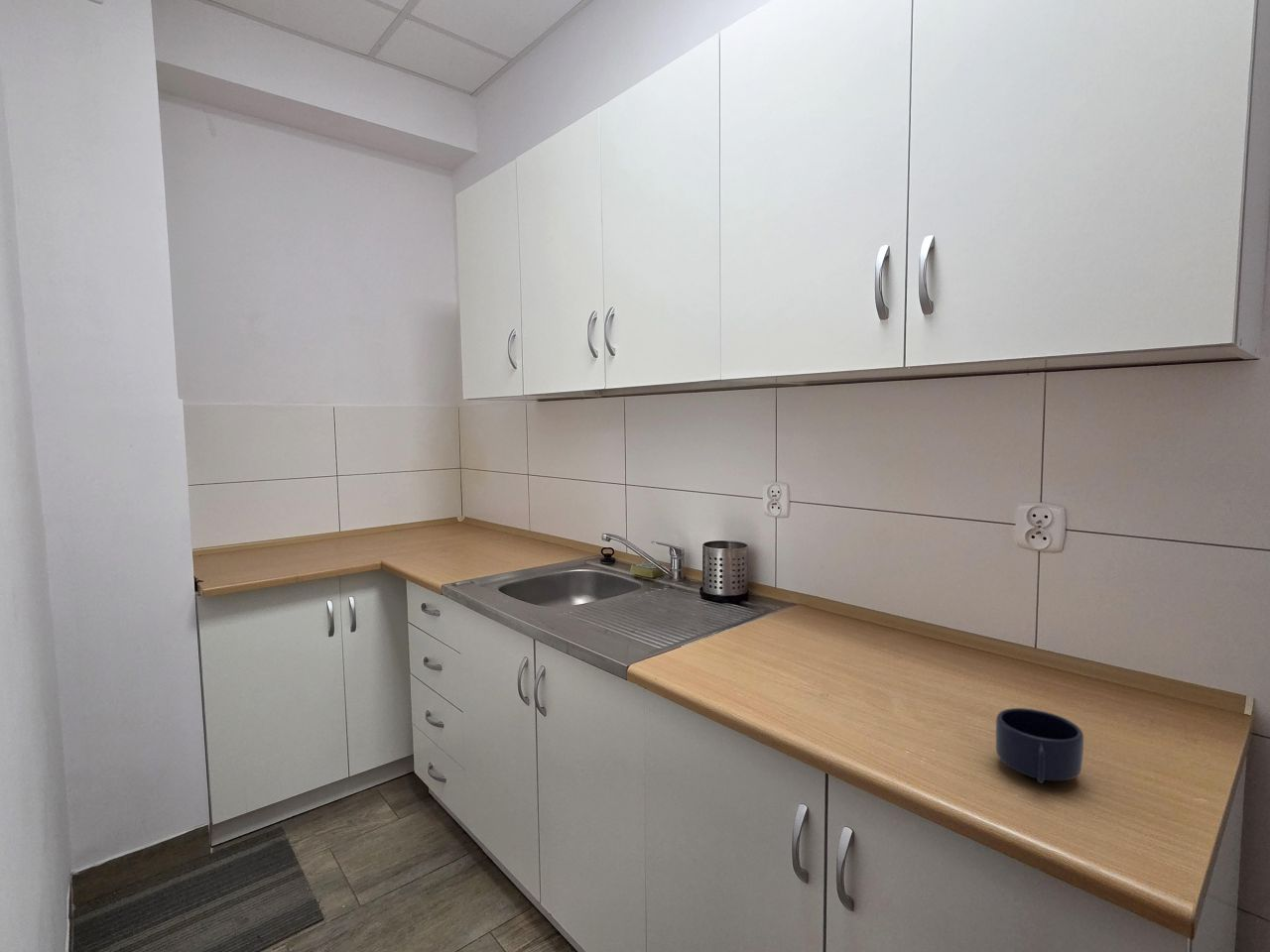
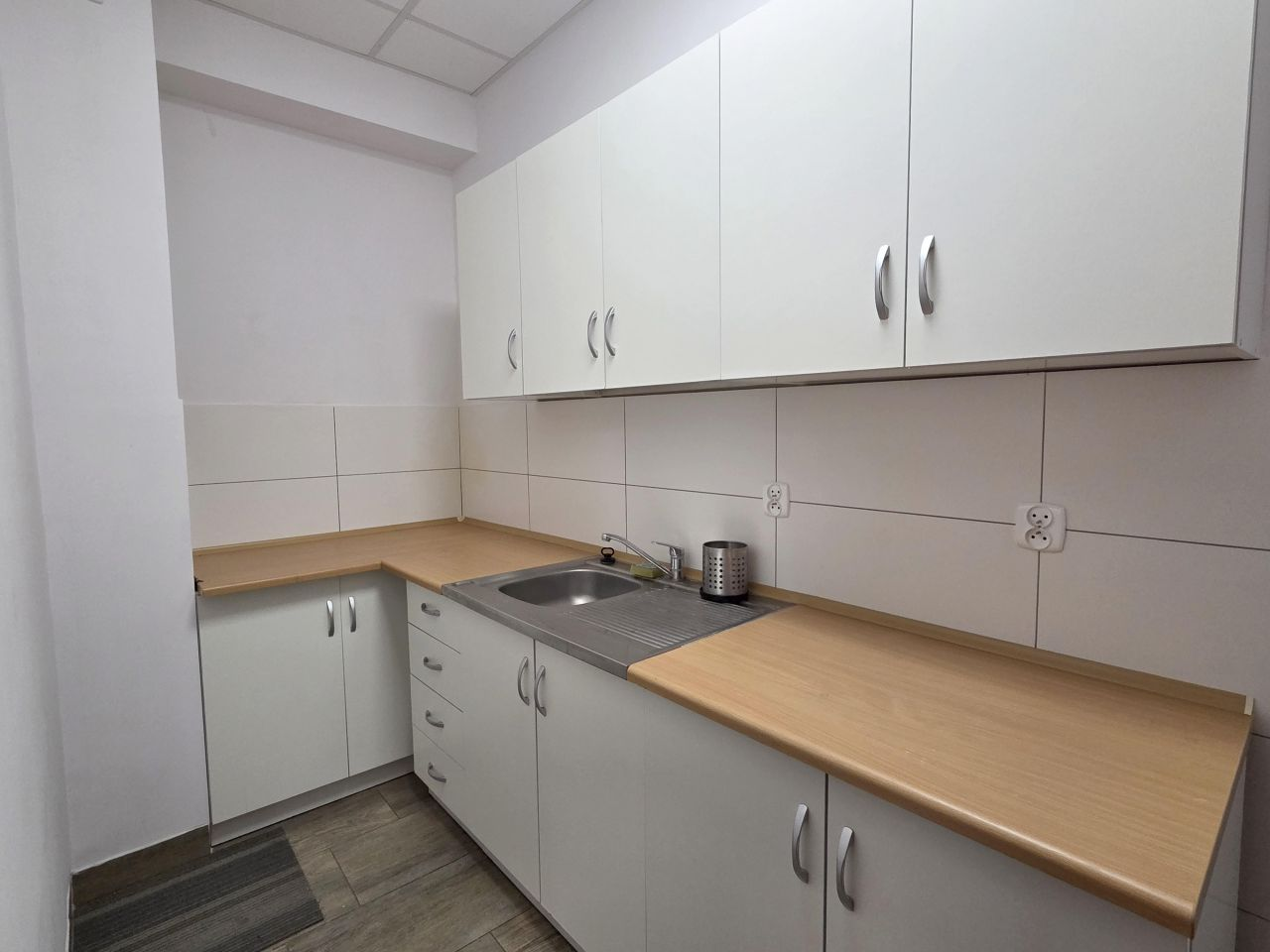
- mug [995,707,1084,784]
